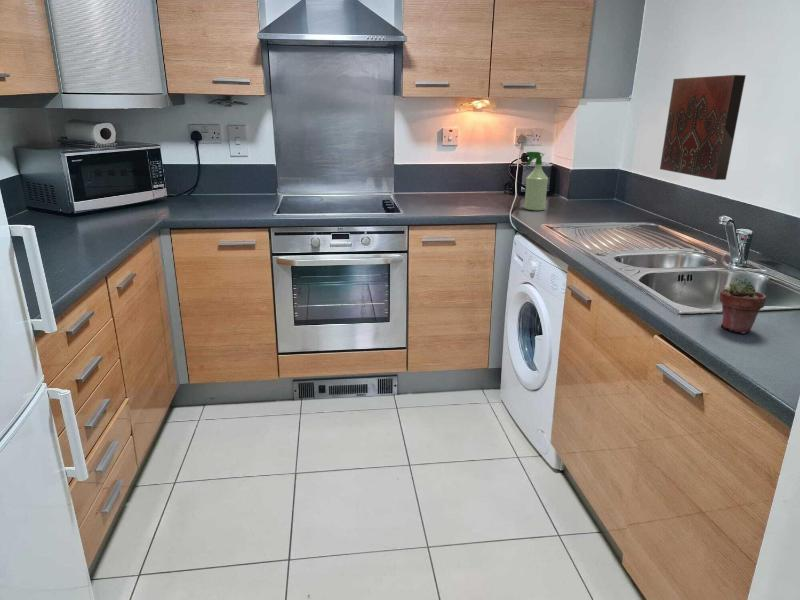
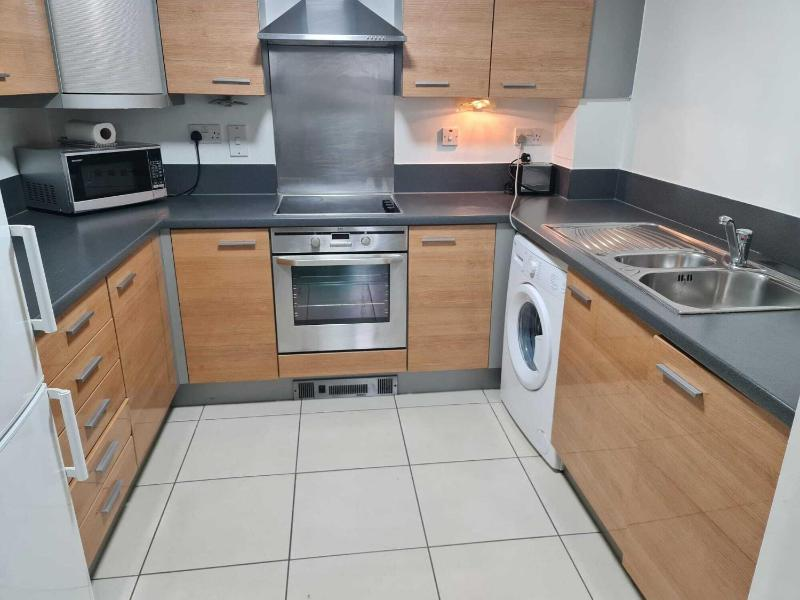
- decorative tile [659,74,747,181]
- spray bottle [523,151,549,211]
- potted succulent [719,277,767,335]
